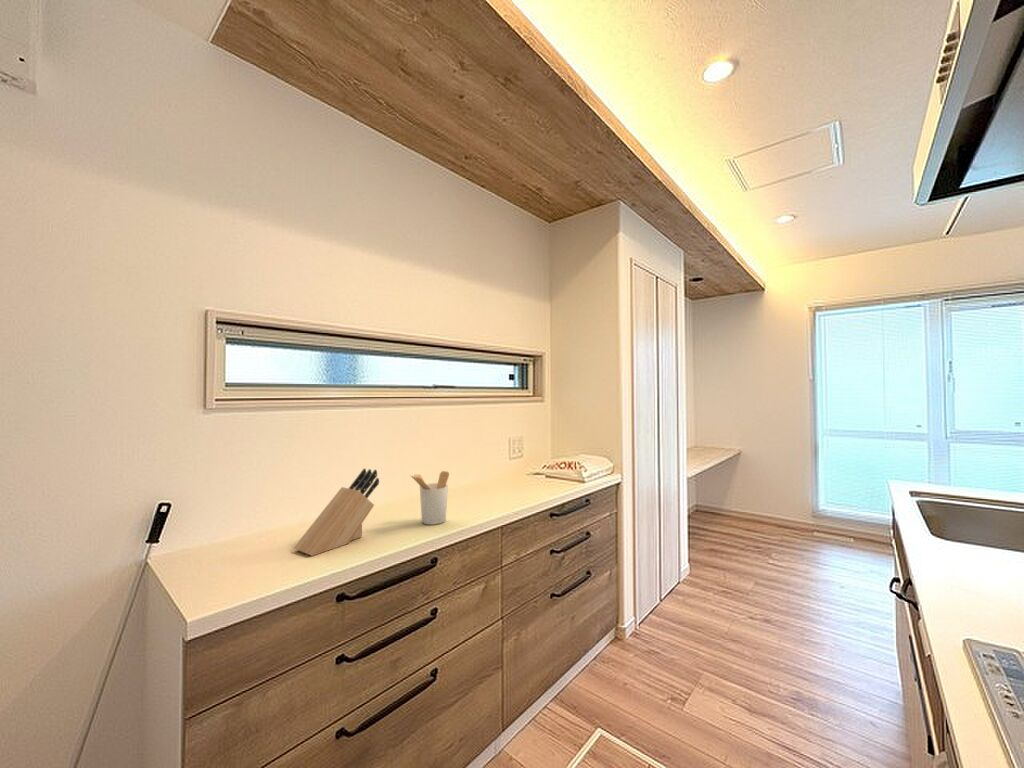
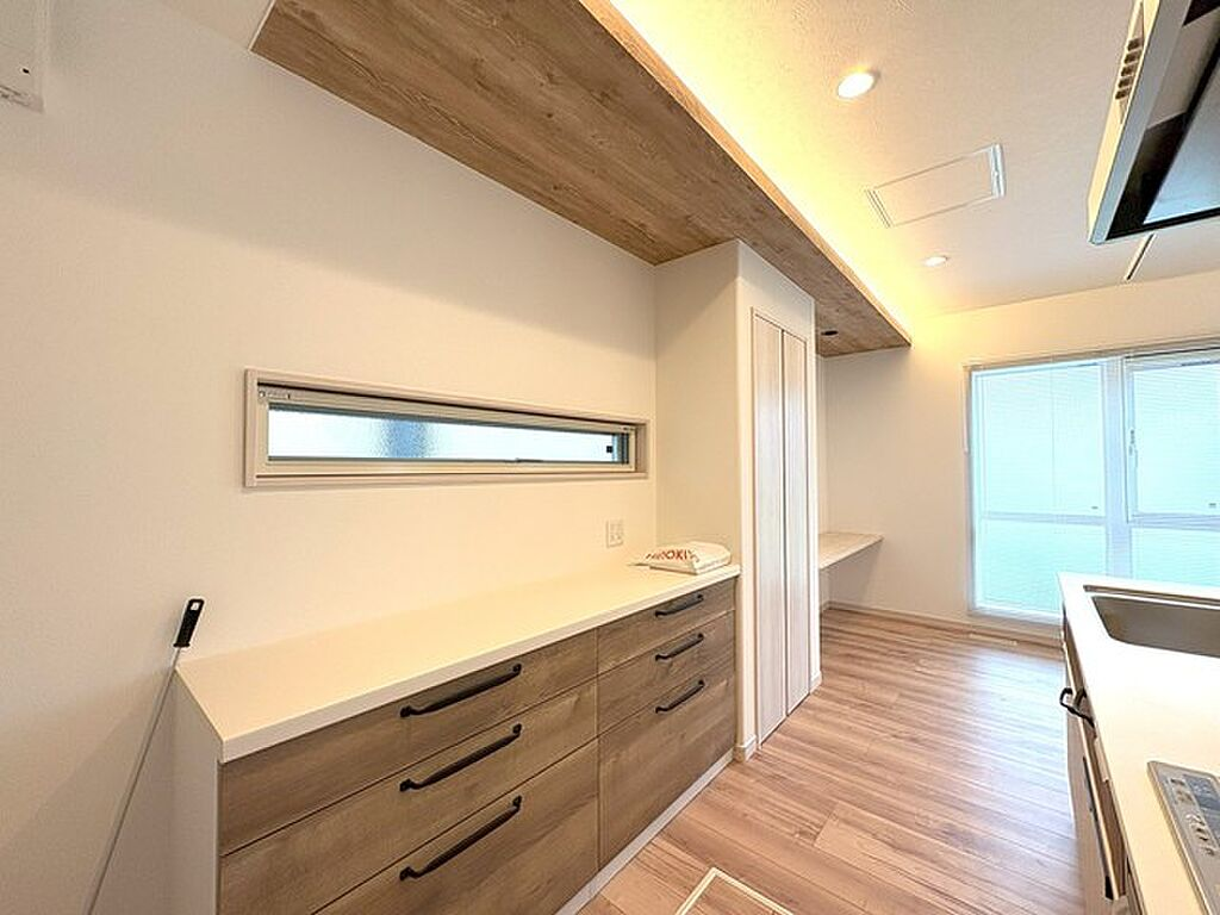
- utensil holder [409,470,450,526]
- knife block [293,468,380,557]
